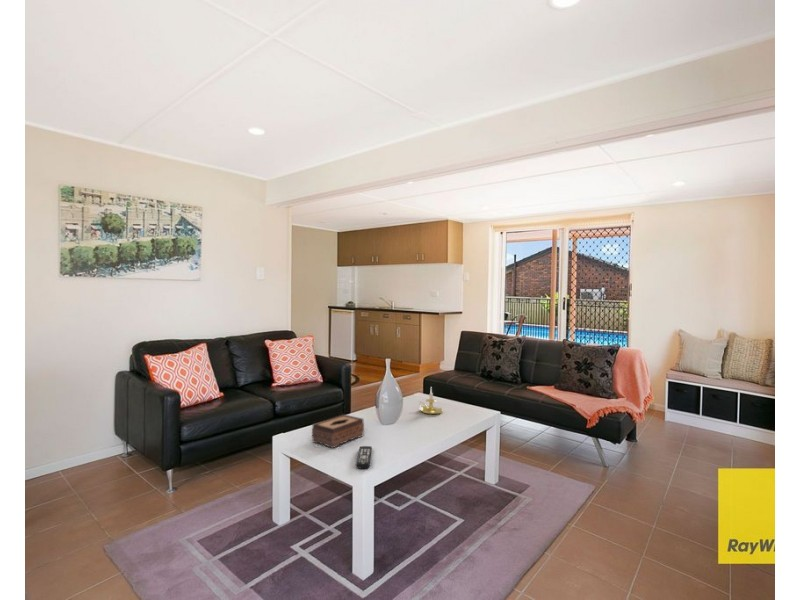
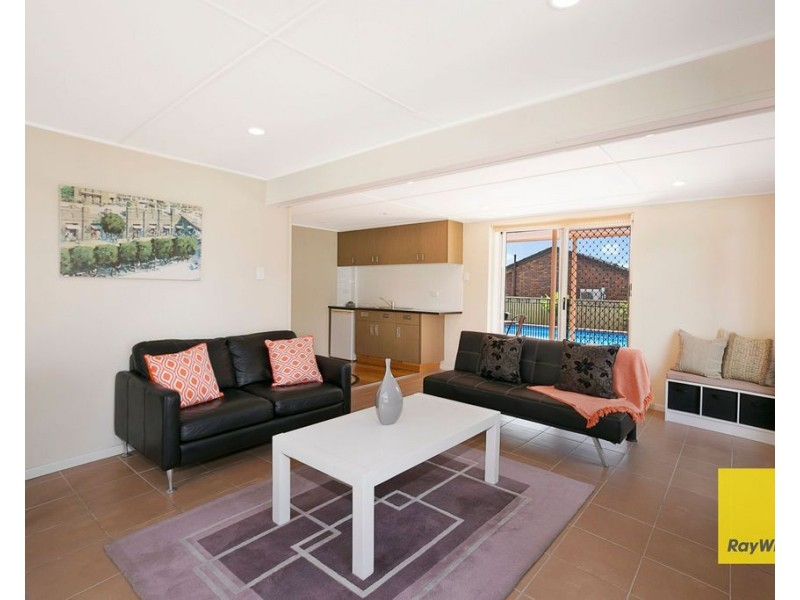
- tissue box [311,413,365,449]
- remote control [355,445,373,469]
- candle holder [417,387,444,415]
